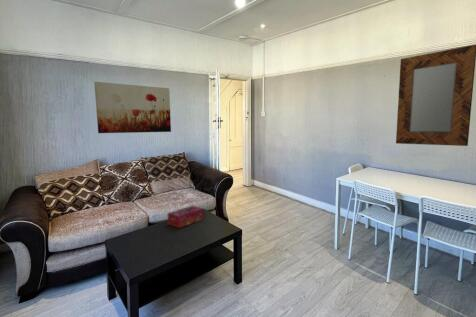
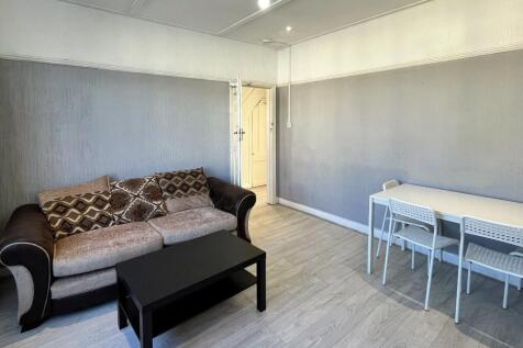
- home mirror [395,44,476,147]
- tissue box [167,205,205,229]
- wall art [93,81,172,134]
